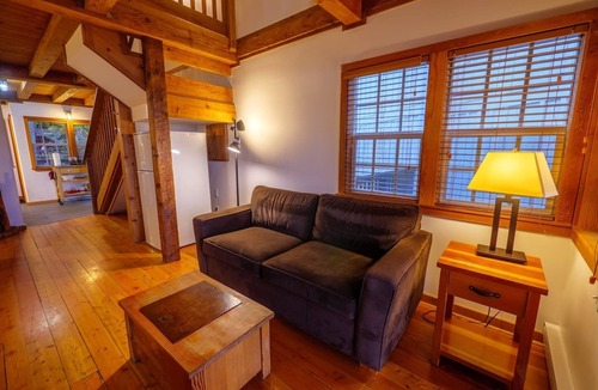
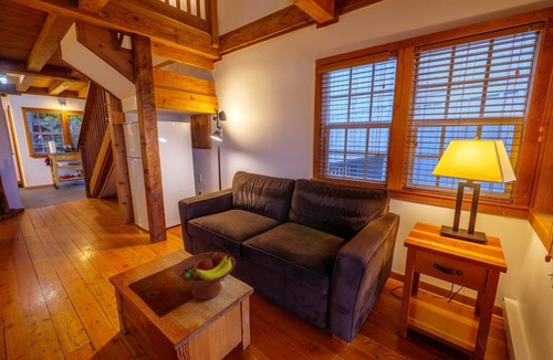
+ fruit bowl [174,251,237,300]
